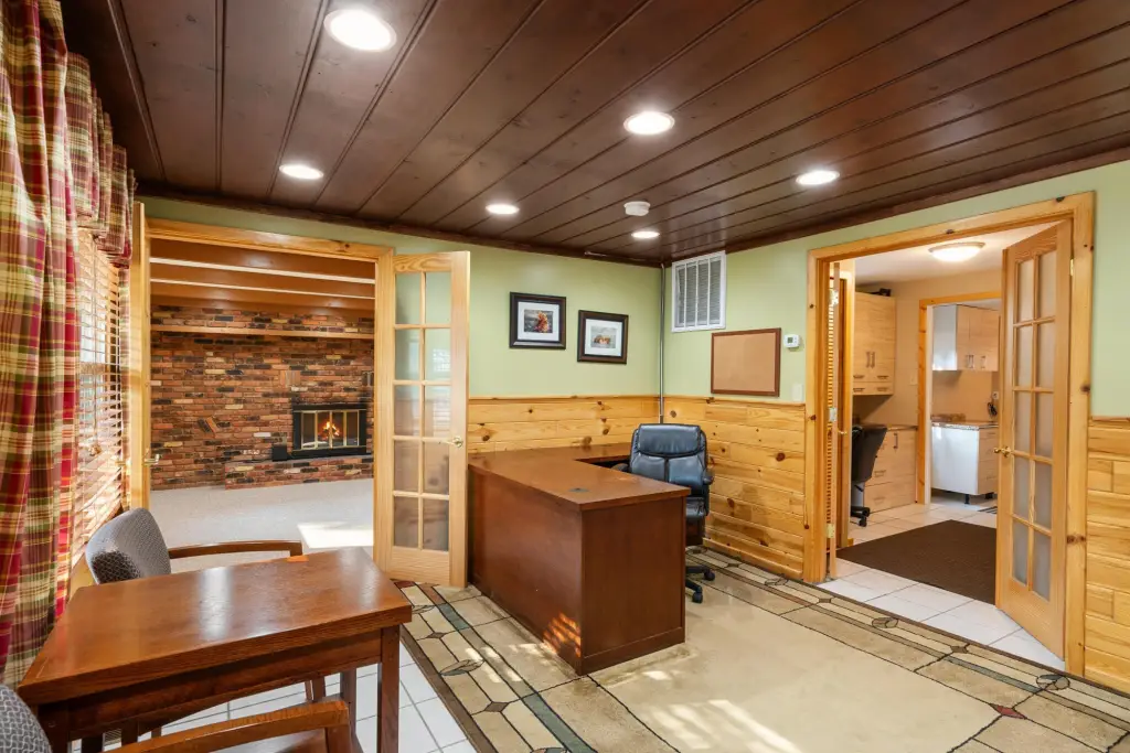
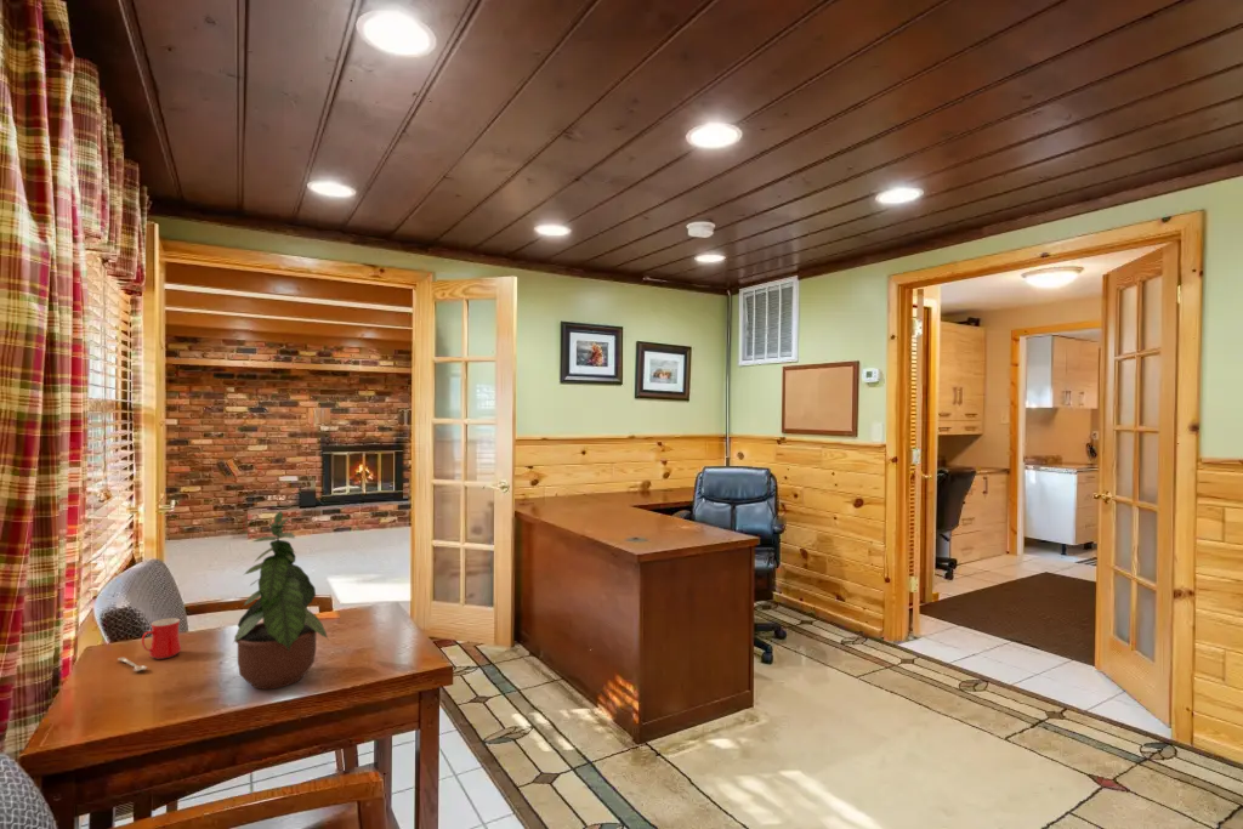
+ potted plant [231,511,329,691]
+ mug [117,617,182,672]
